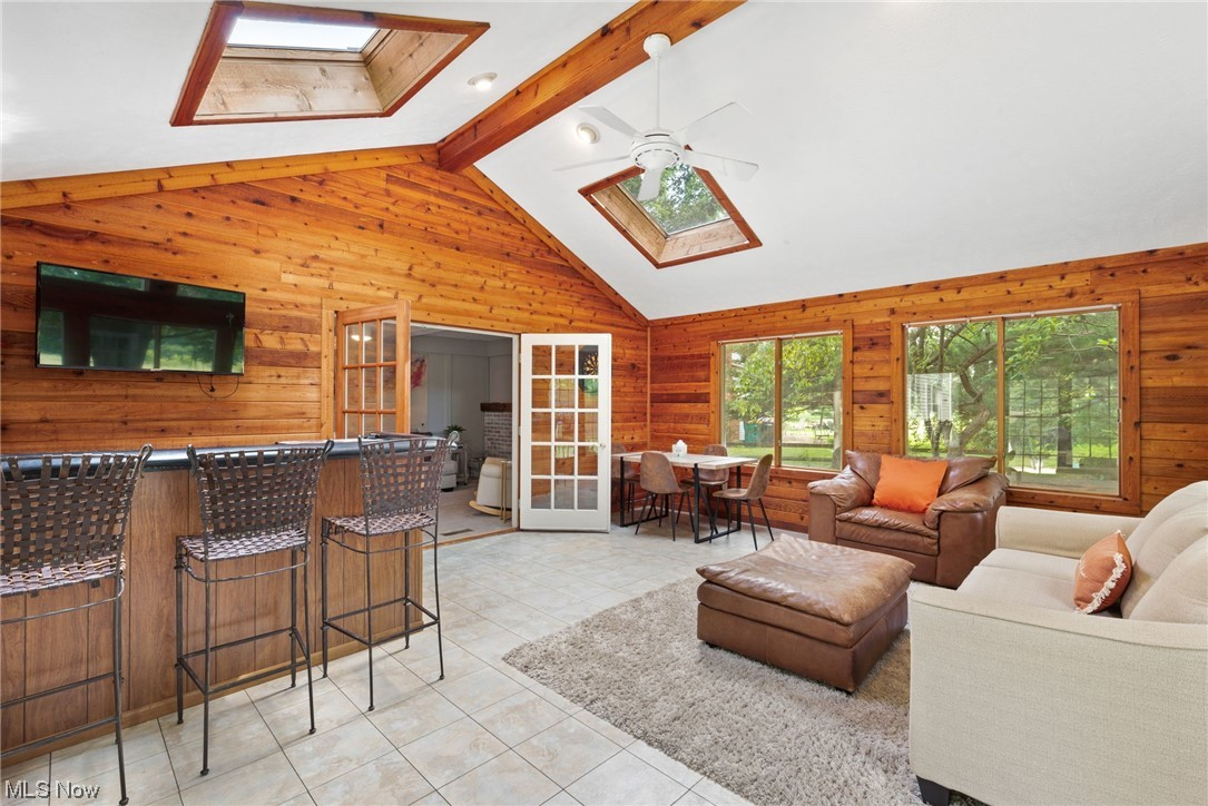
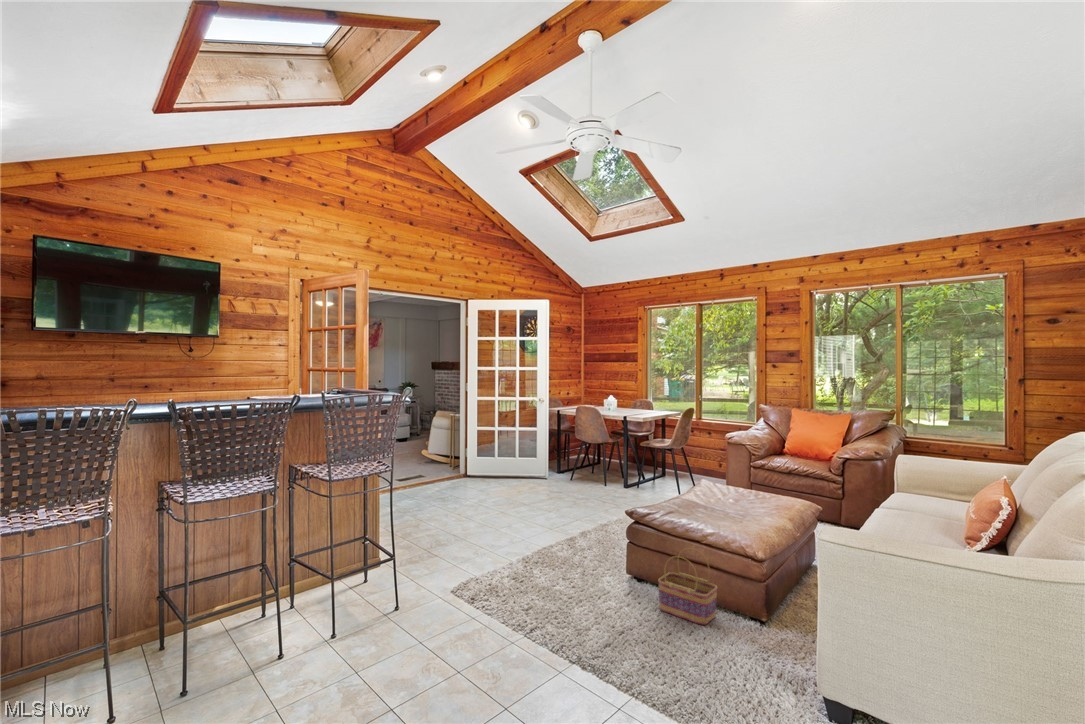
+ basket [657,547,718,626]
